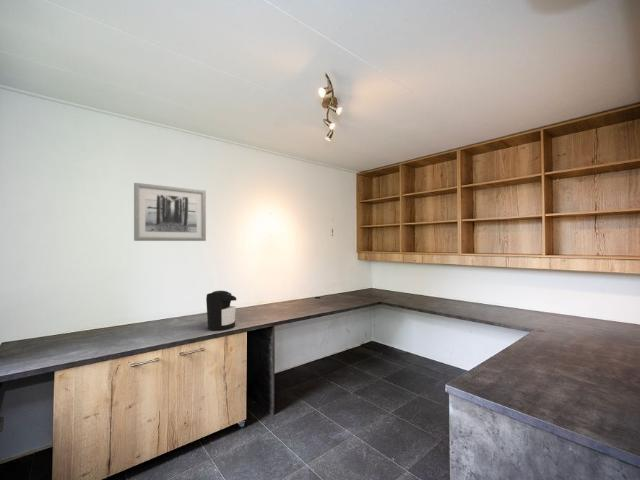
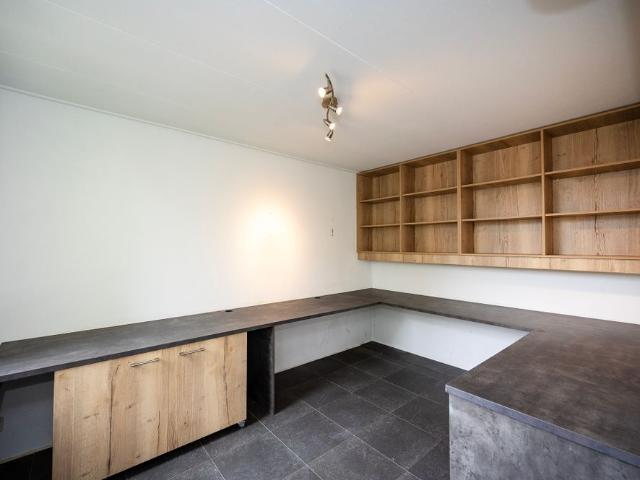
- coffee maker [205,290,237,332]
- wall art [133,182,207,242]
